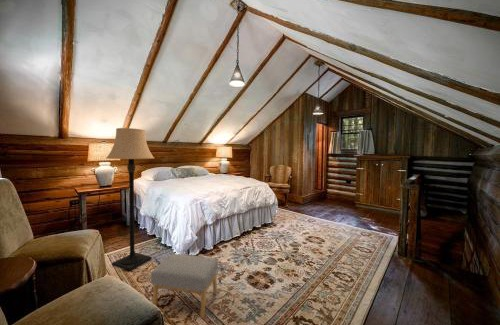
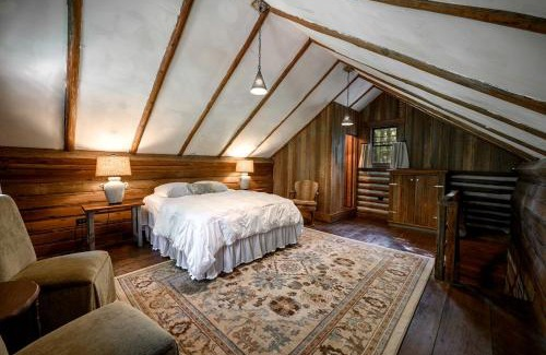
- lamp [105,127,155,272]
- footstool [150,253,219,320]
